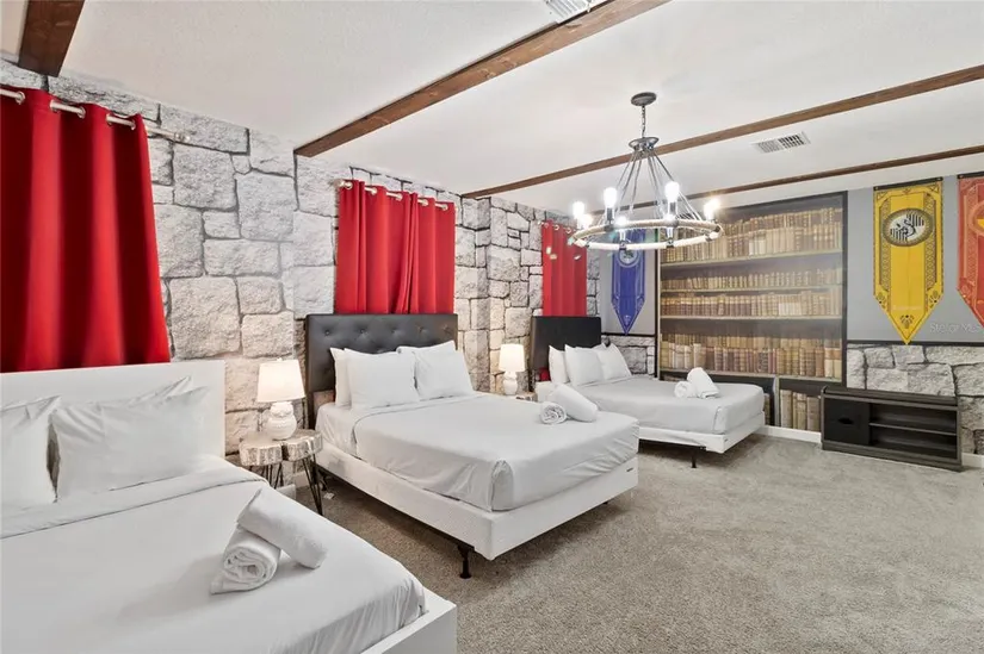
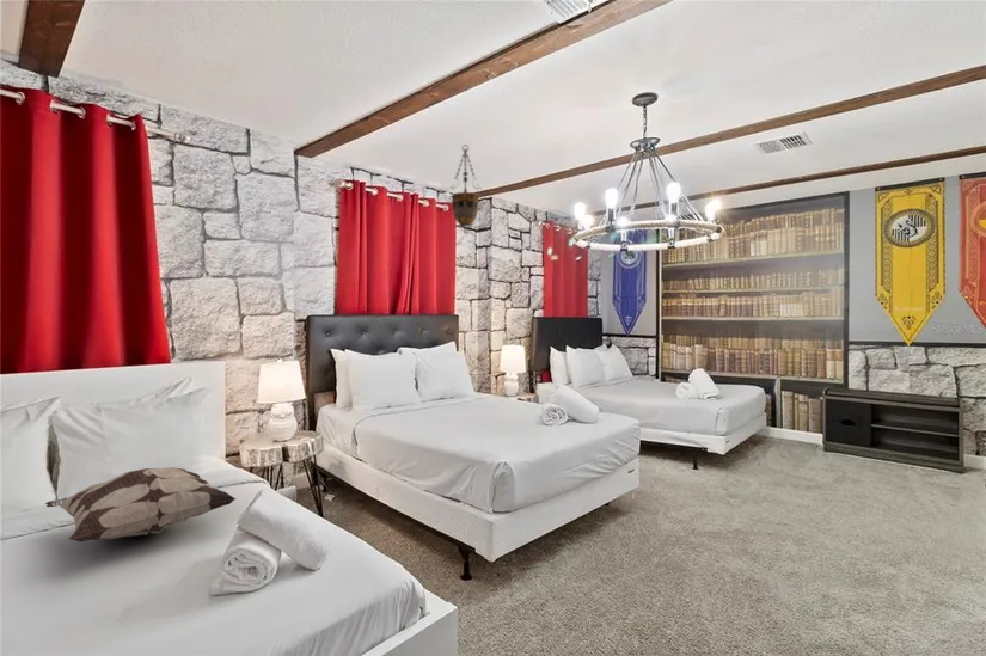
+ hanging lantern [443,143,486,234]
+ decorative pillow [44,466,238,544]
